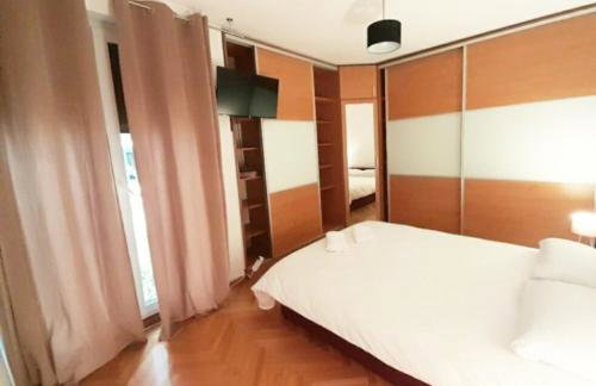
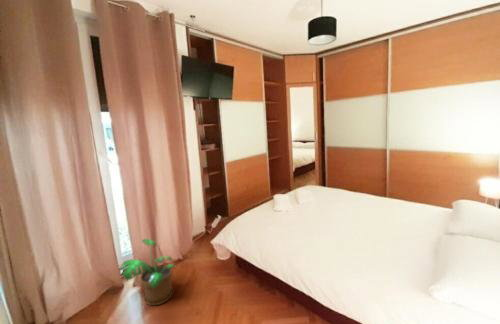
+ potted plant [119,238,177,306]
